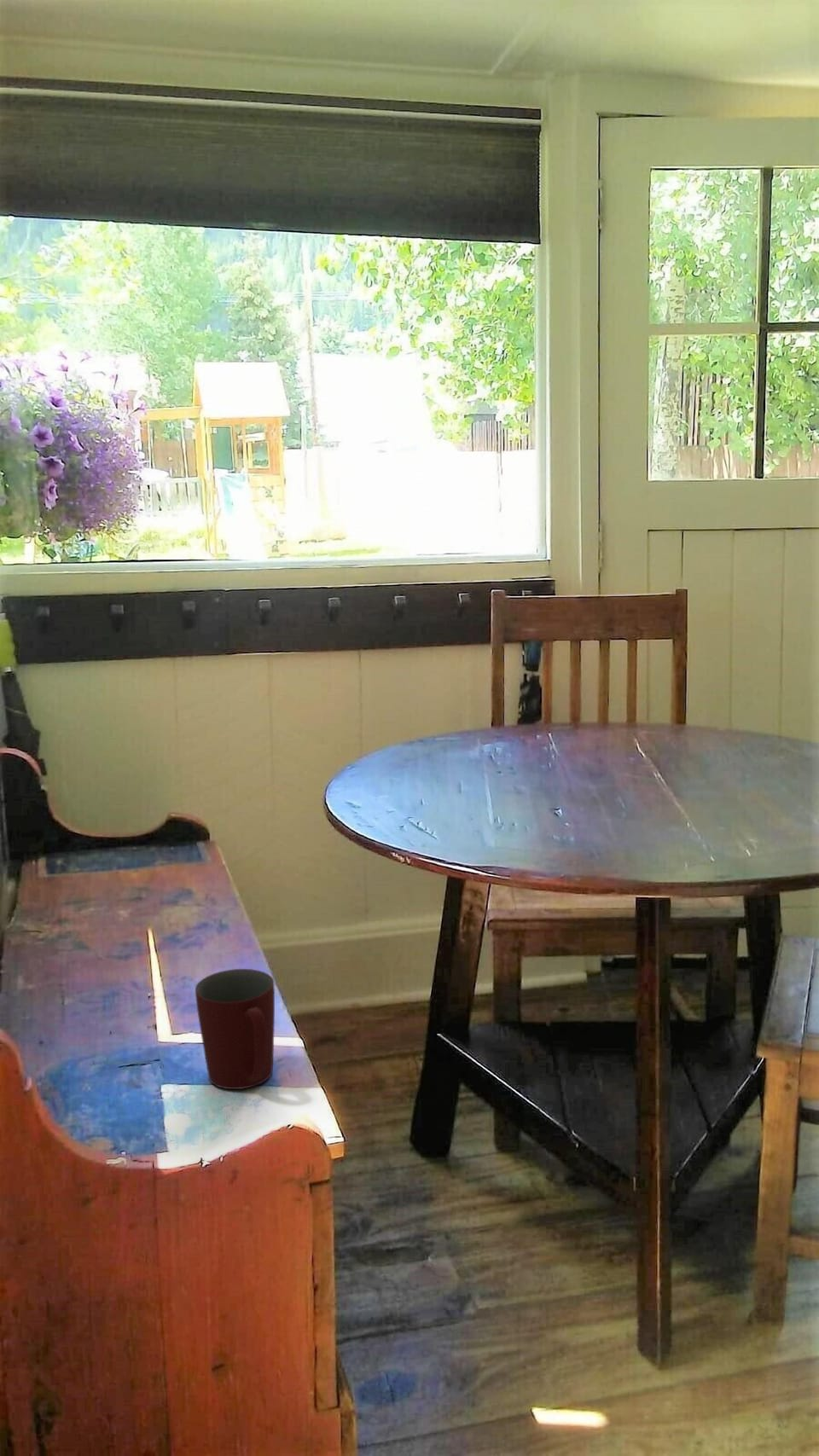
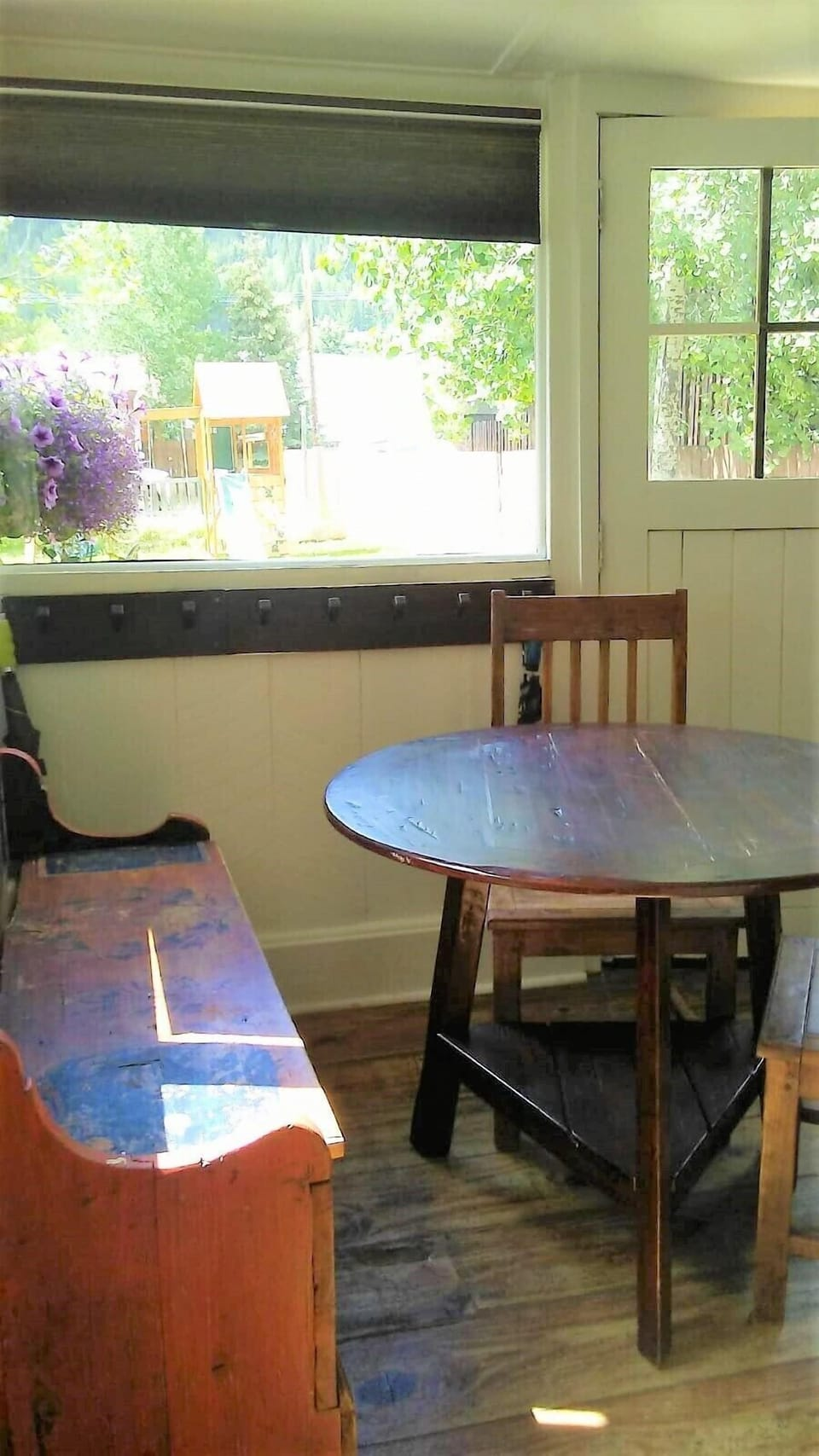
- mug [195,968,276,1090]
